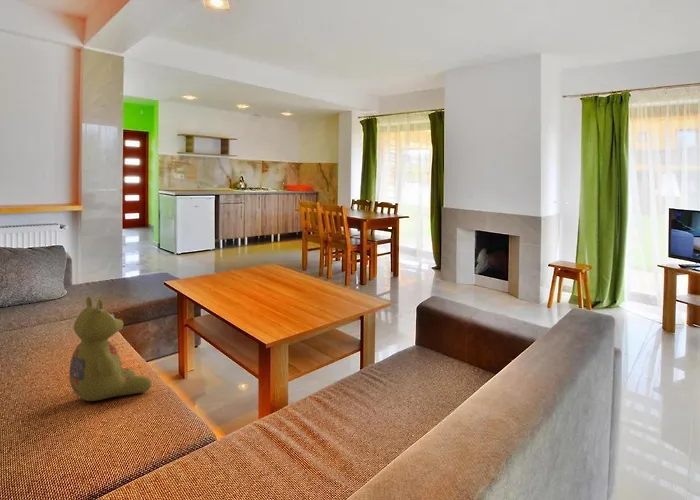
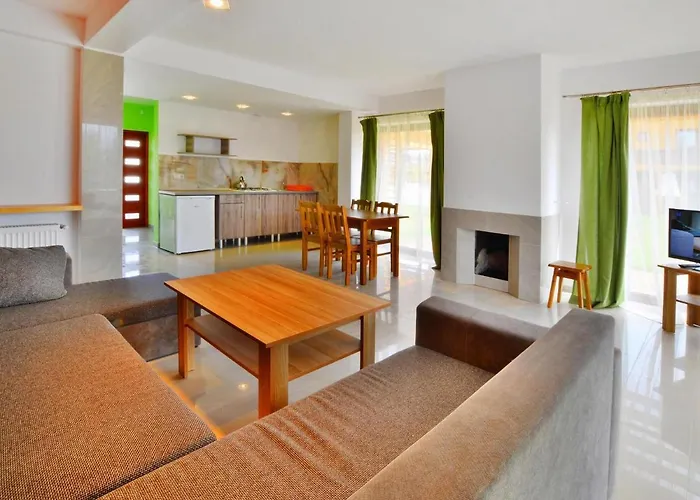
- stuffed bear [68,295,153,402]
